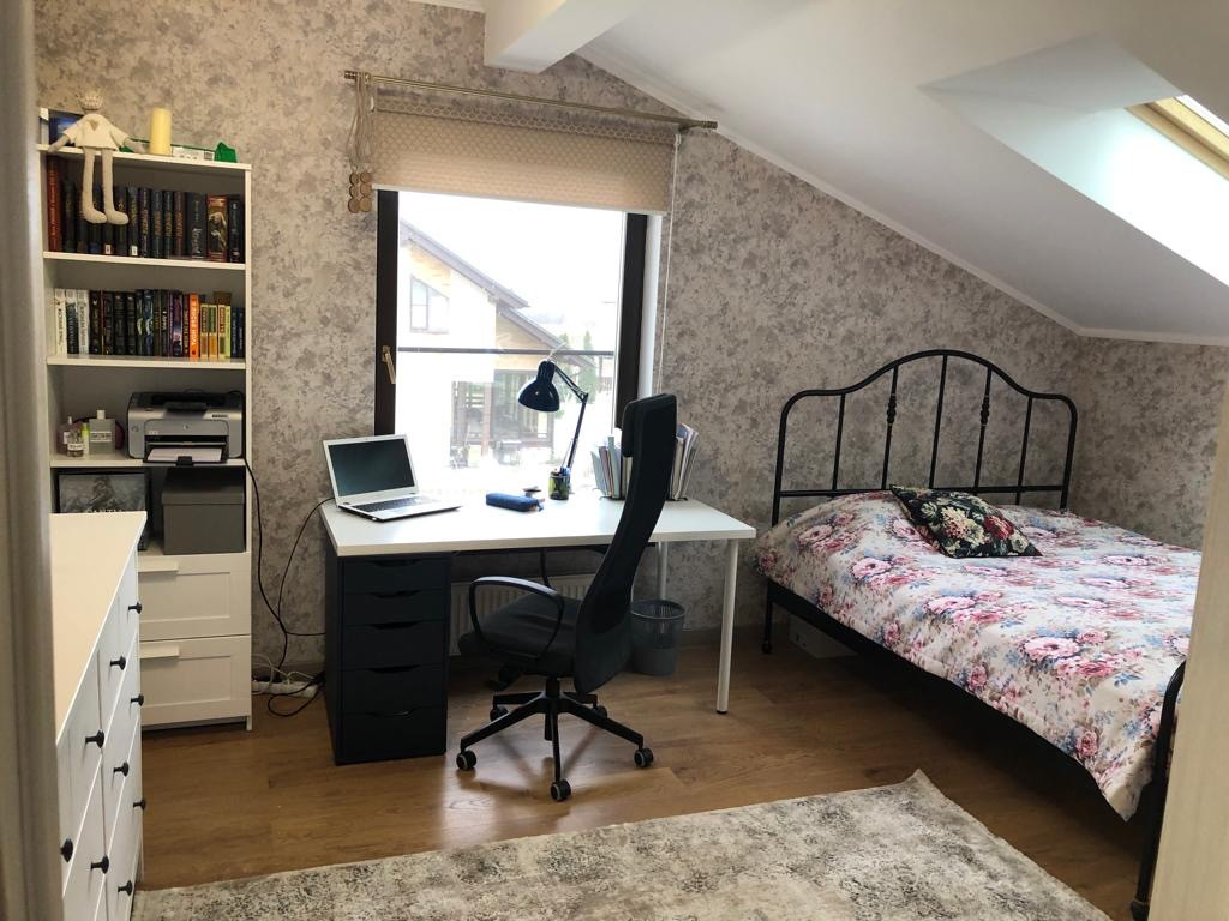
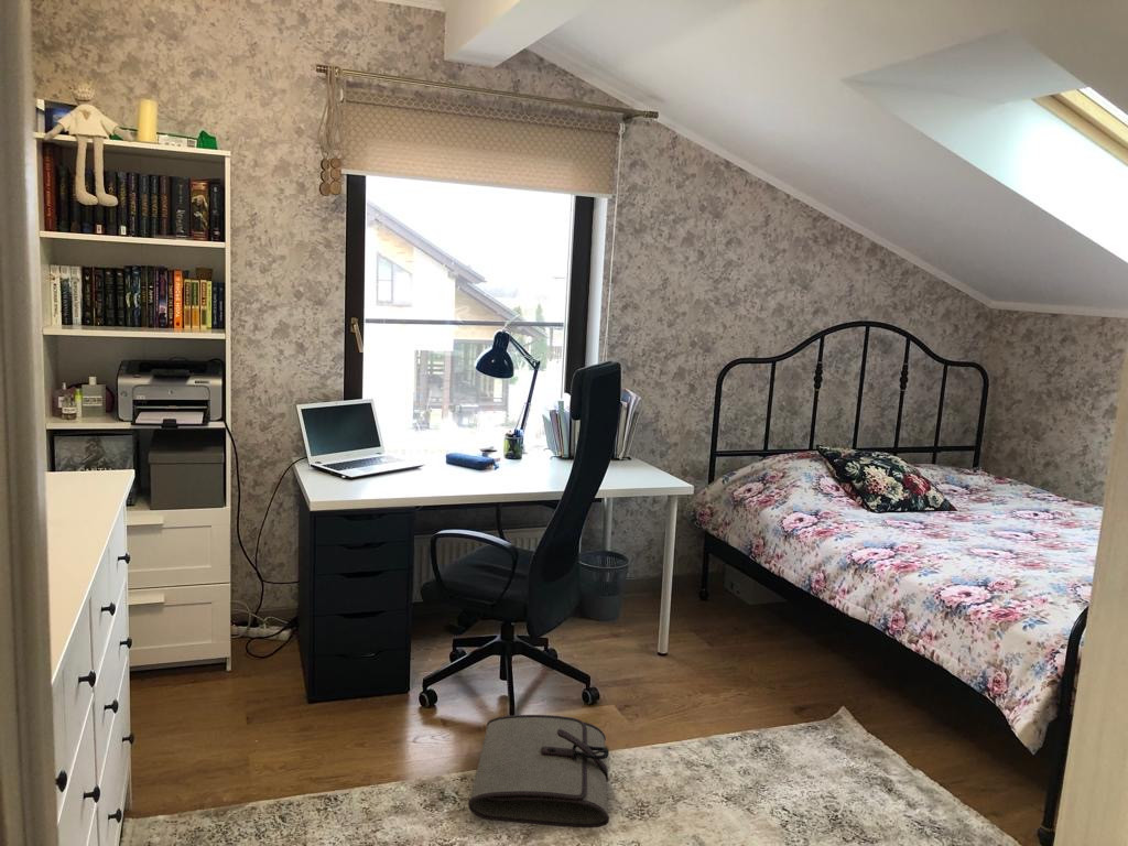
+ tool roll [467,714,610,829]
